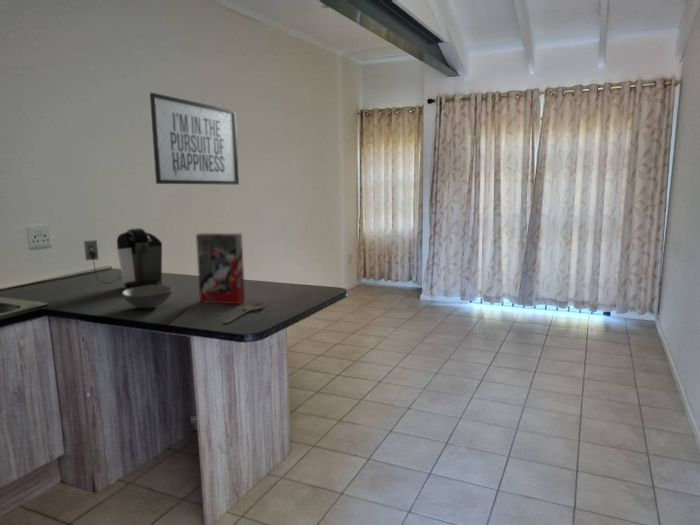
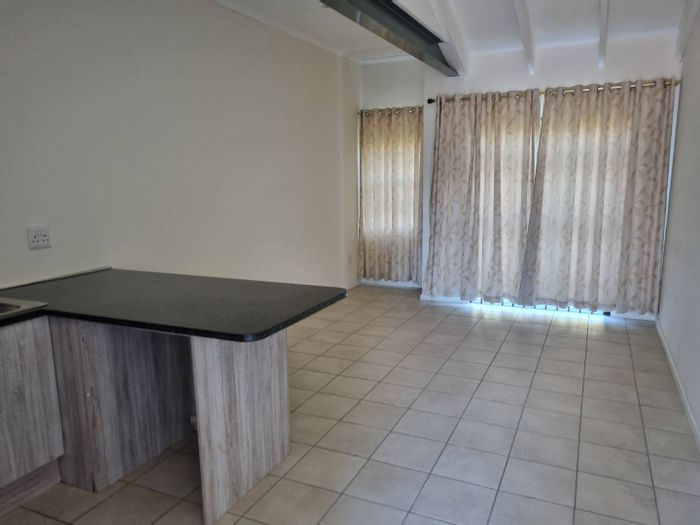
- soup bowl [121,284,175,309]
- wooden spoon [222,302,267,324]
- coffee maker [83,227,163,290]
- mirror [149,92,240,186]
- cereal box [195,232,246,305]
